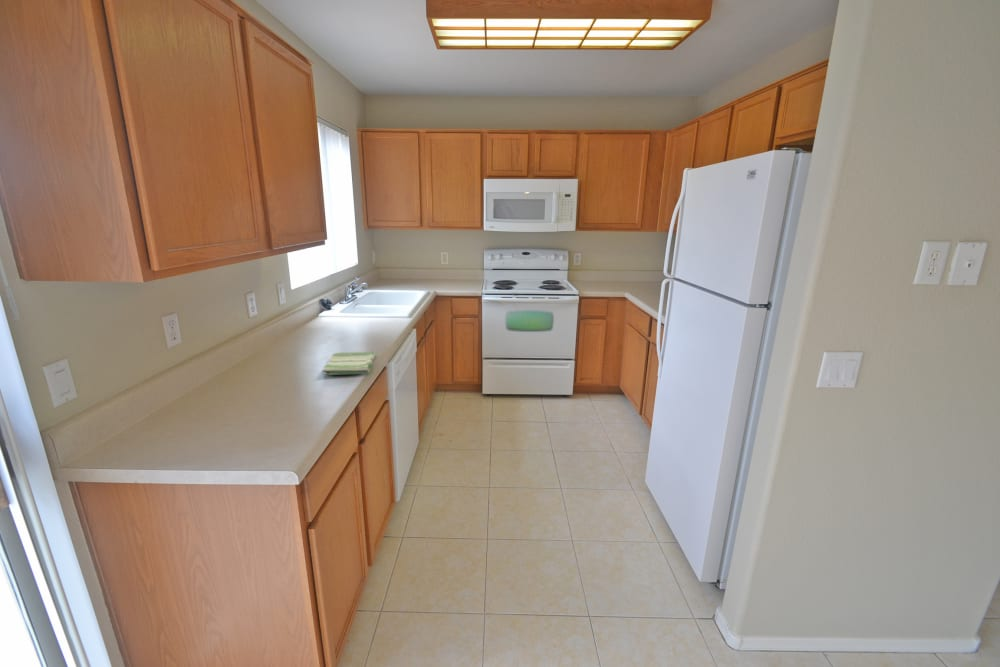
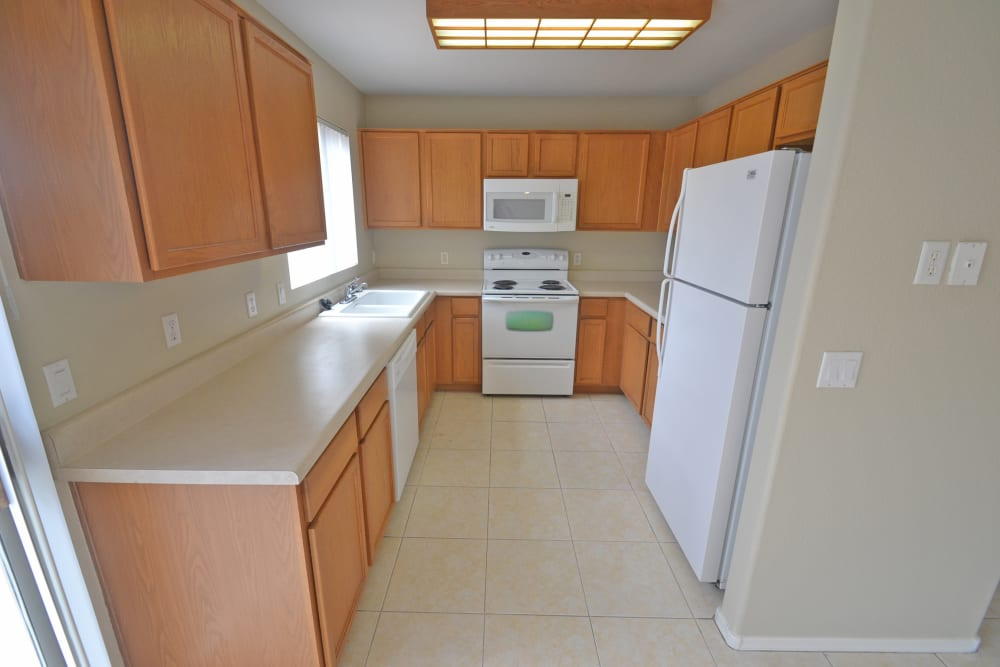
- dish towel [321,350,377,376]
